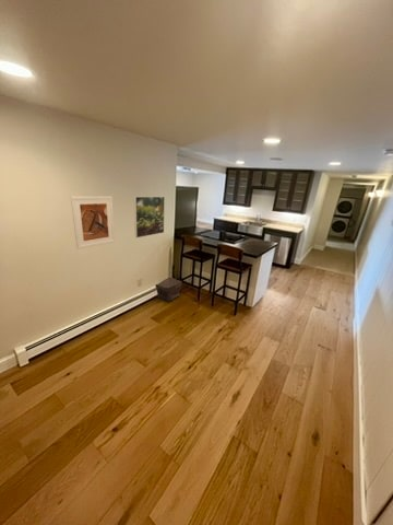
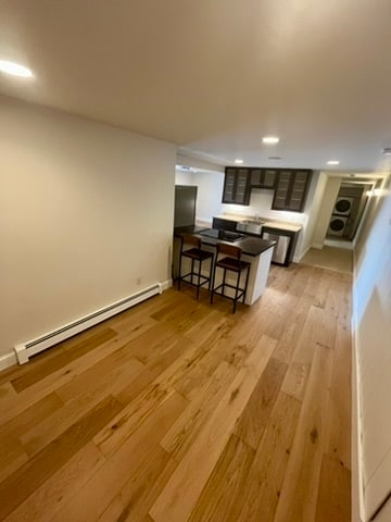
- pouch [154,276,182,303]
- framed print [133,196,166,238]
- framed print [70,196,116,250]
